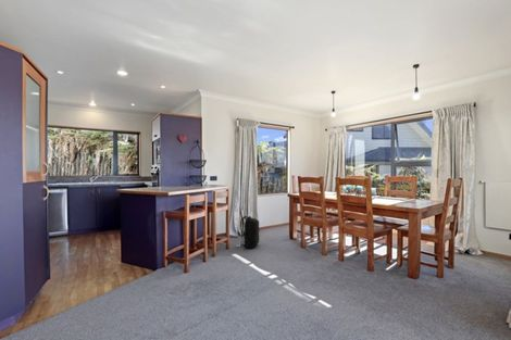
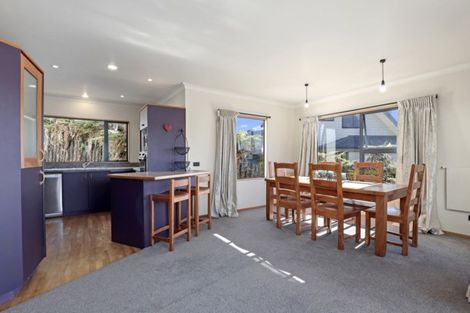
- backpack [239,215,260,250]
